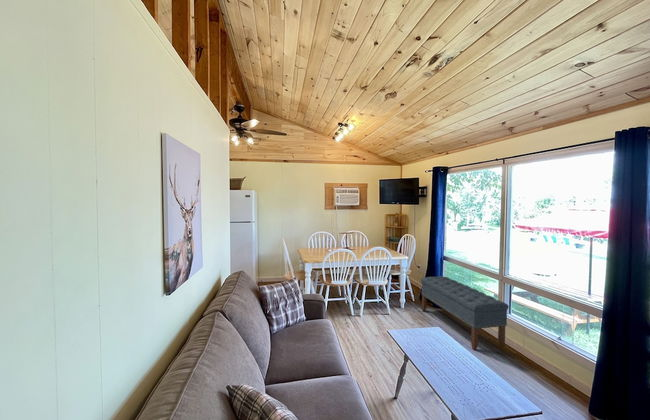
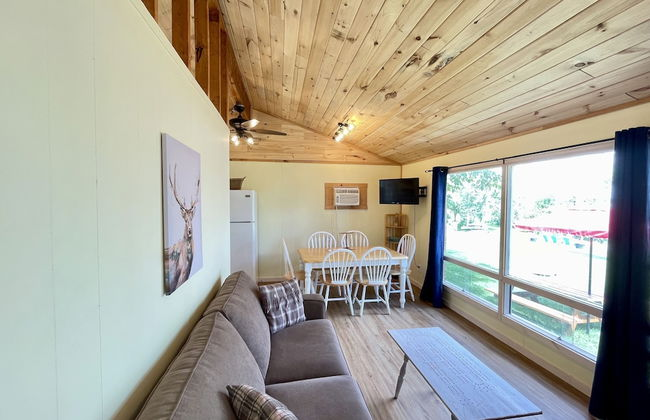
- bench [420,275,510,351]
